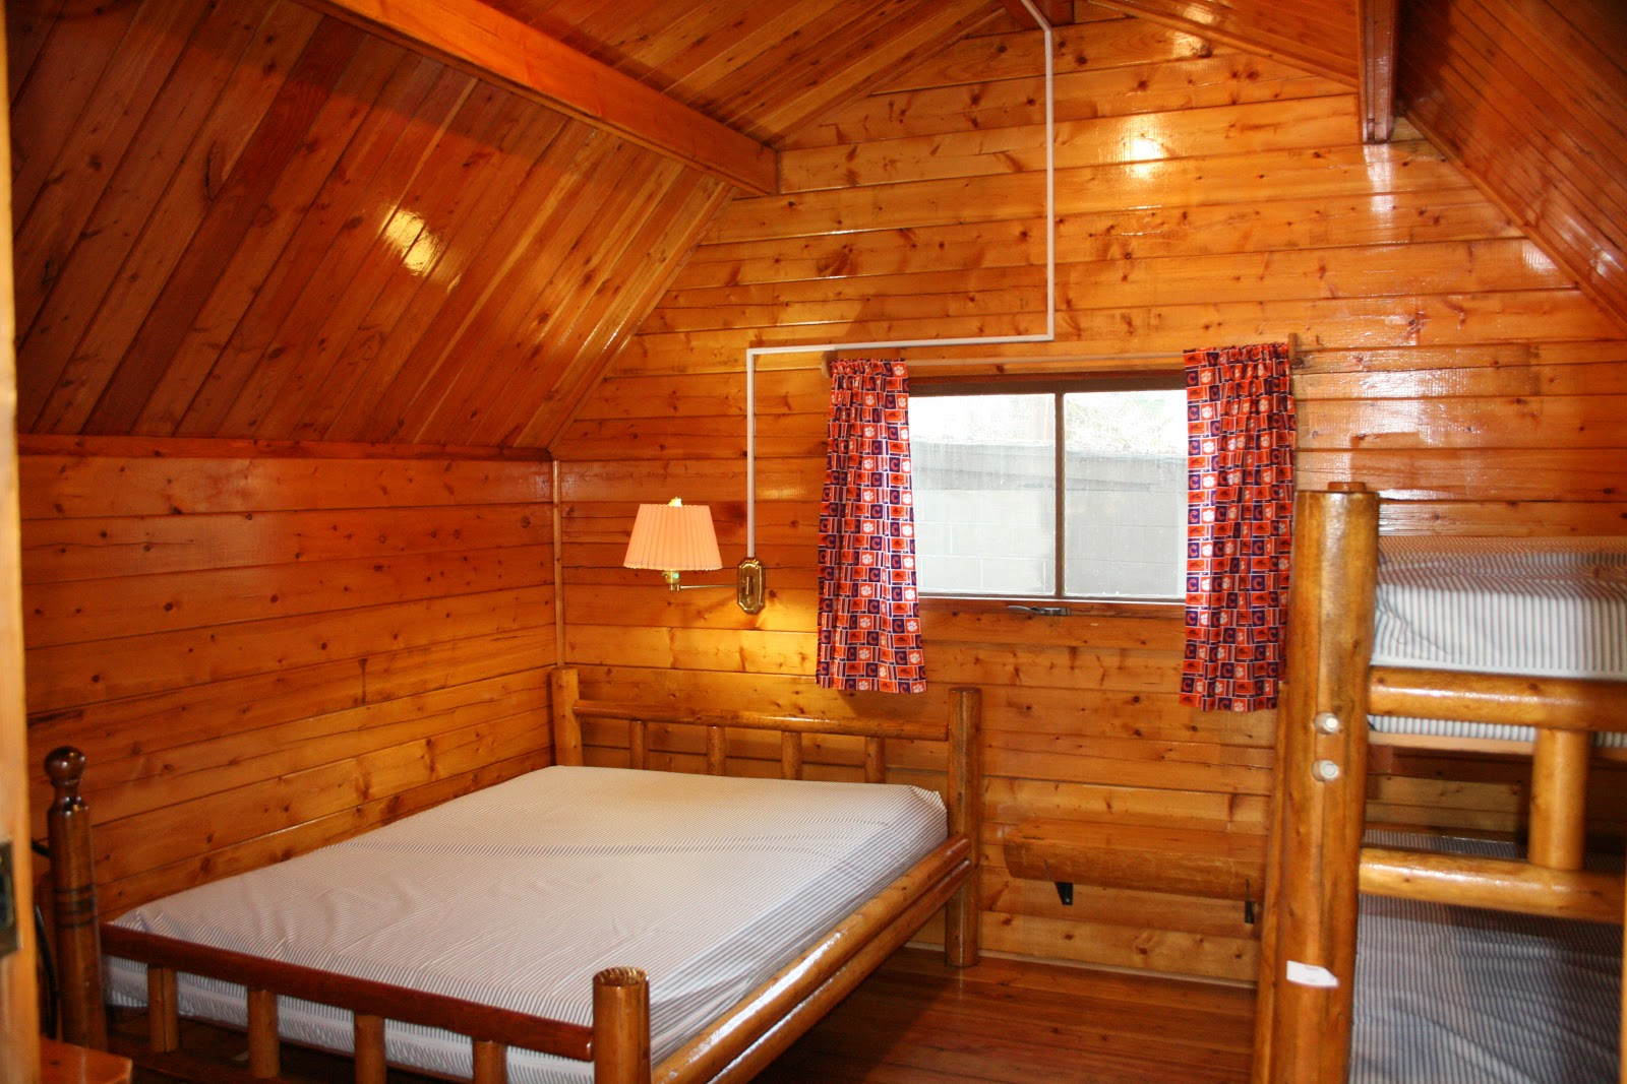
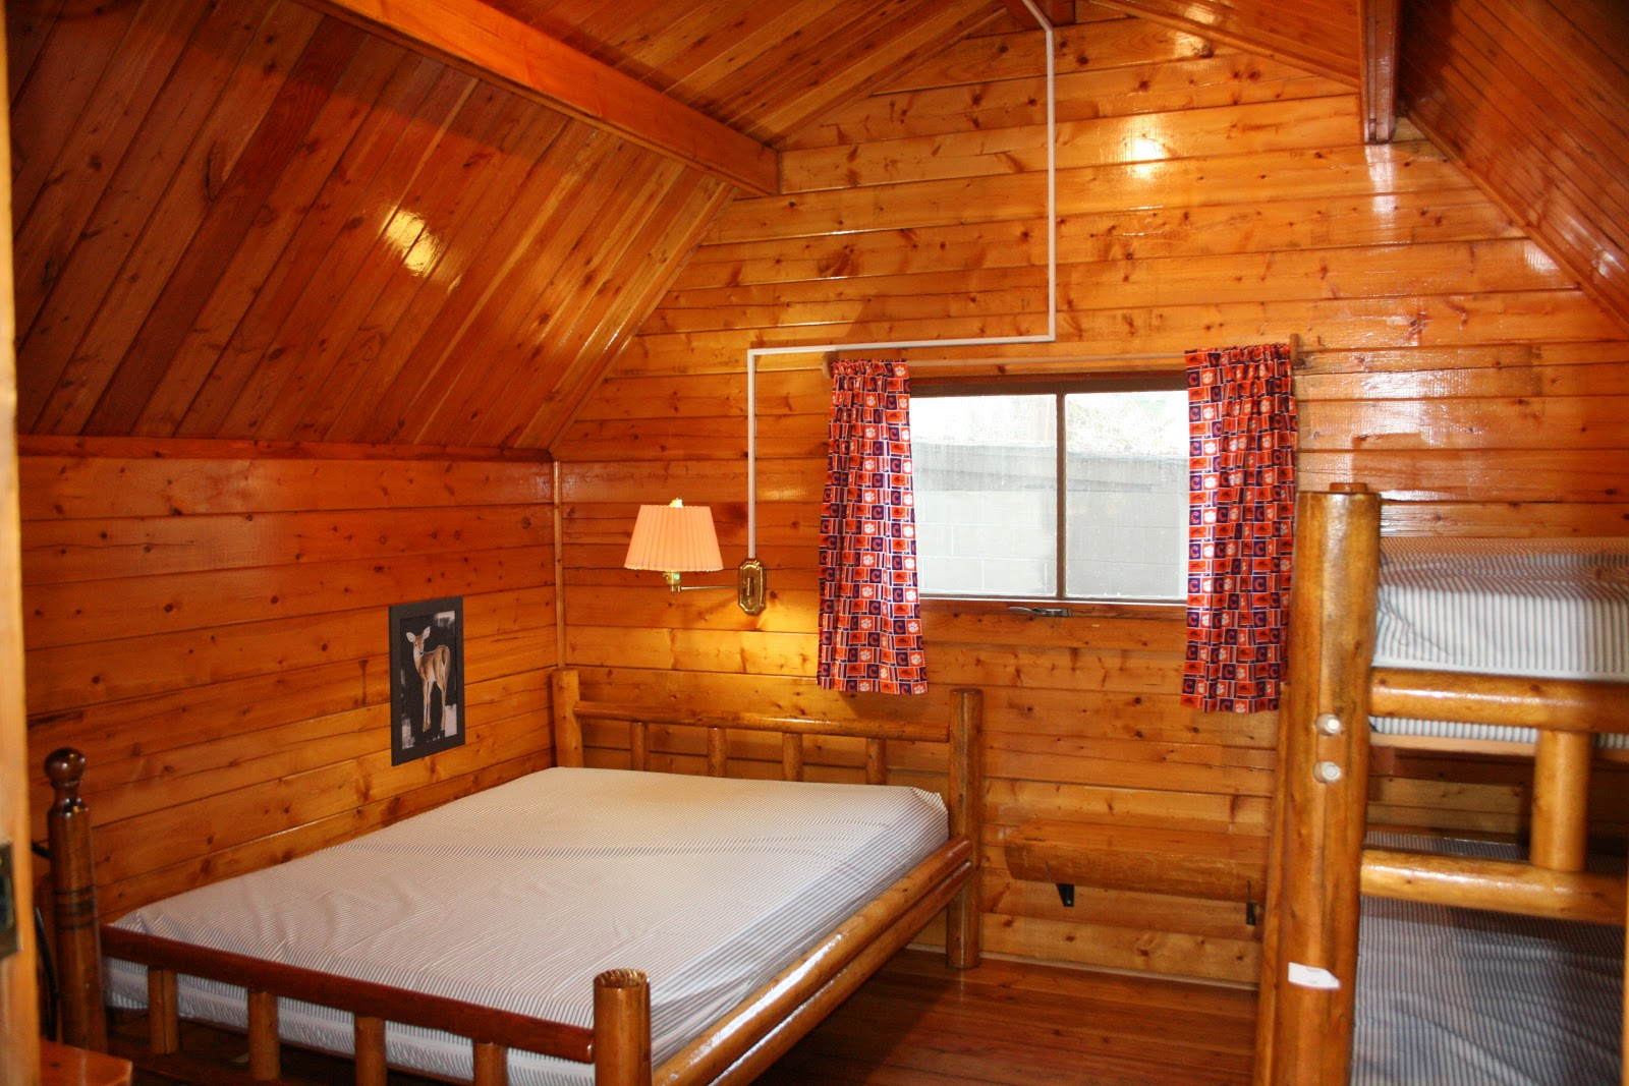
+ wall art [387,594,467,767]
